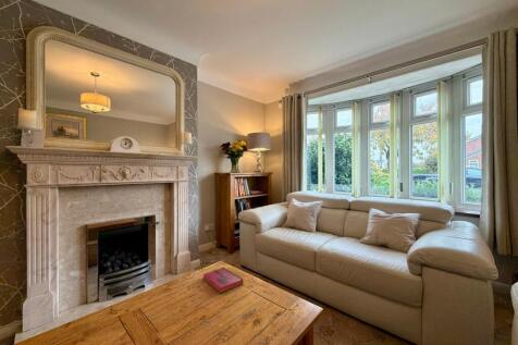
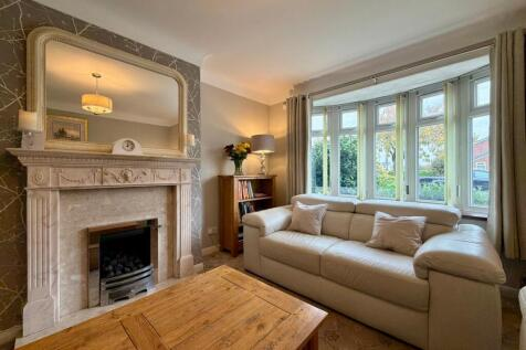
- hardback book [202,267,244,294]
